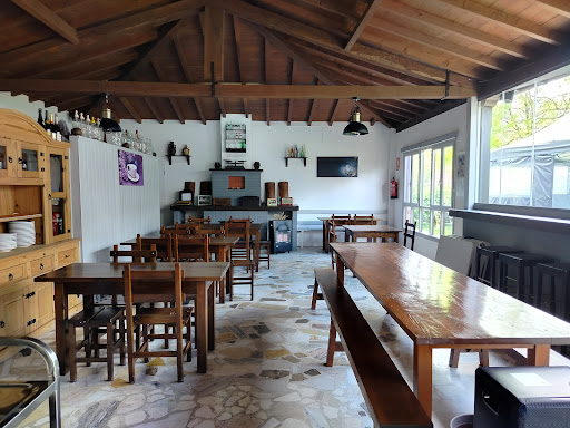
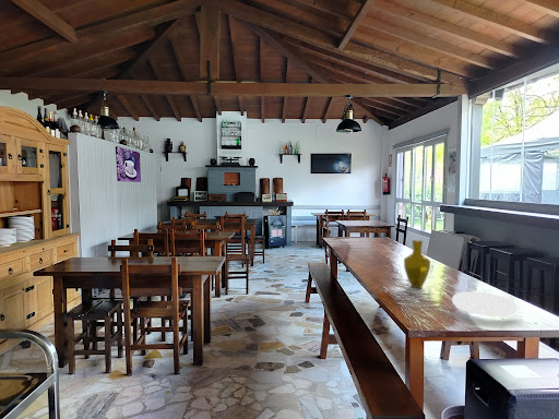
+ vase [403,239,431,289]
+ plate [451,290,518,318]
